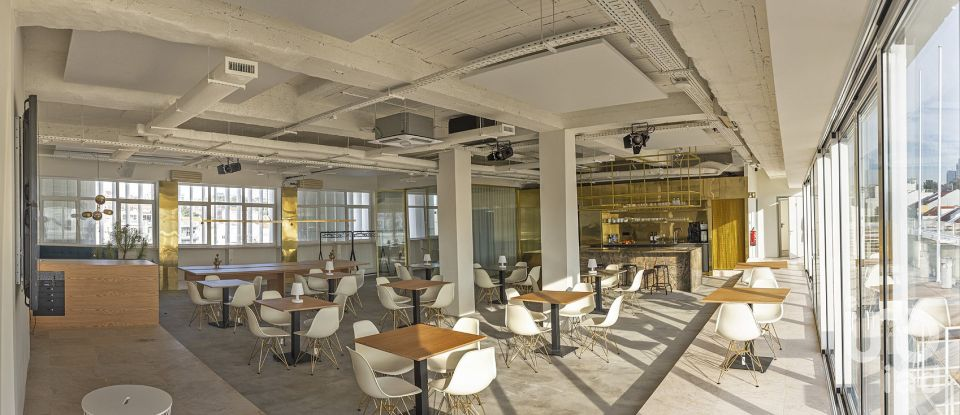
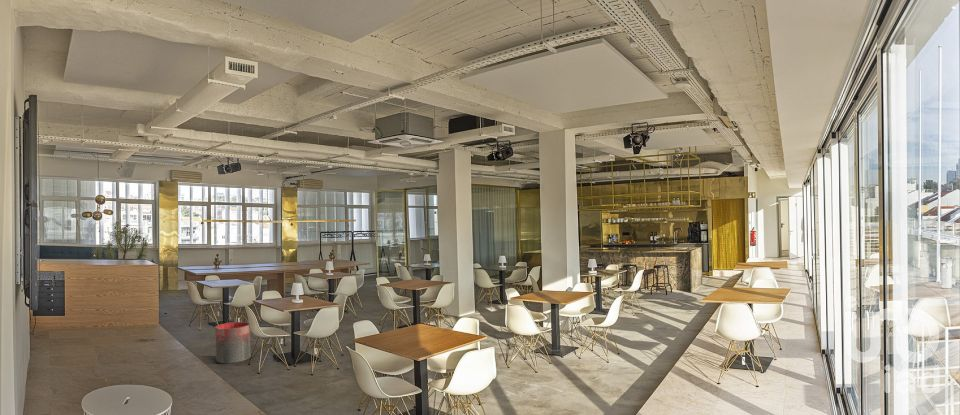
+ trash can [215,321,251,365]
